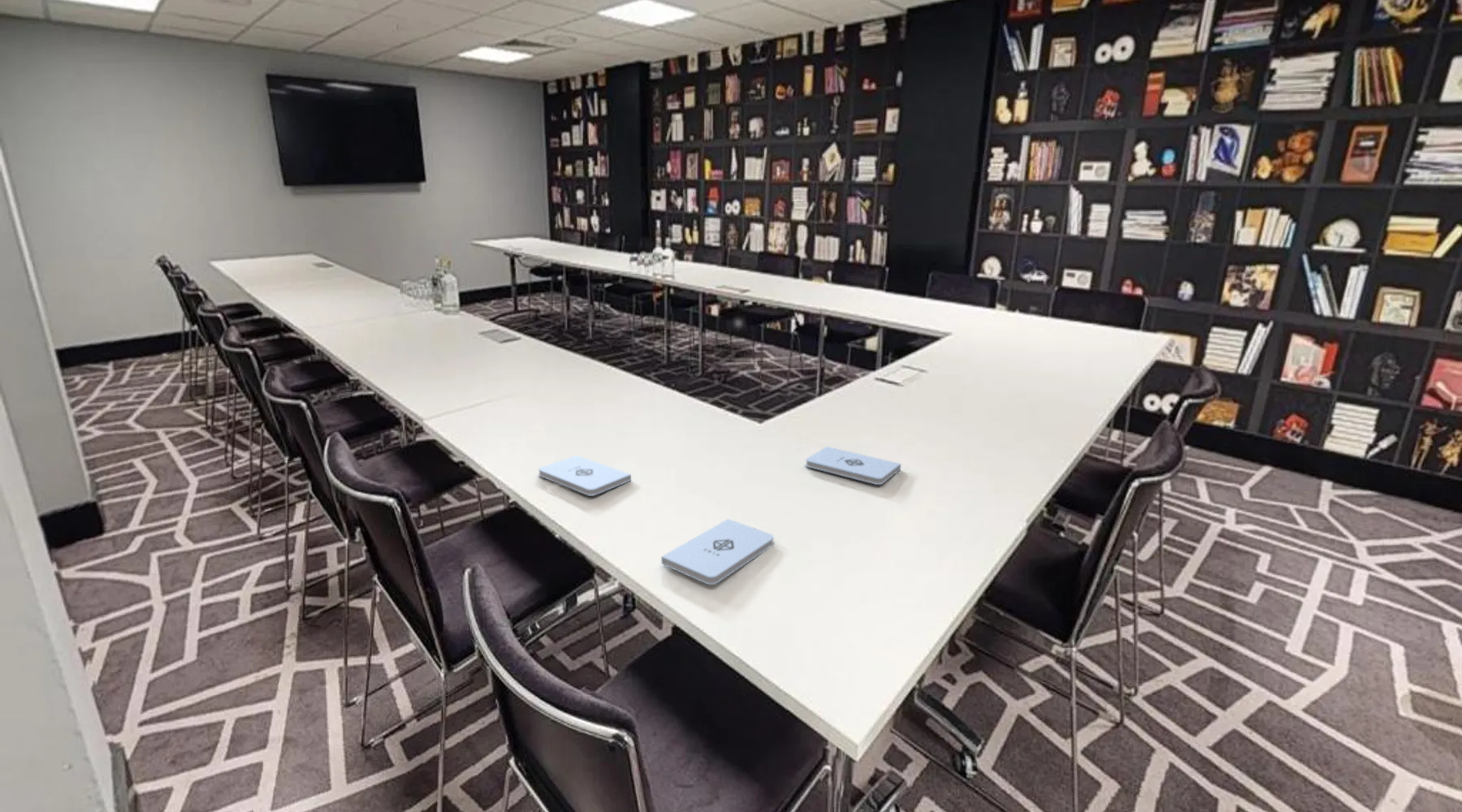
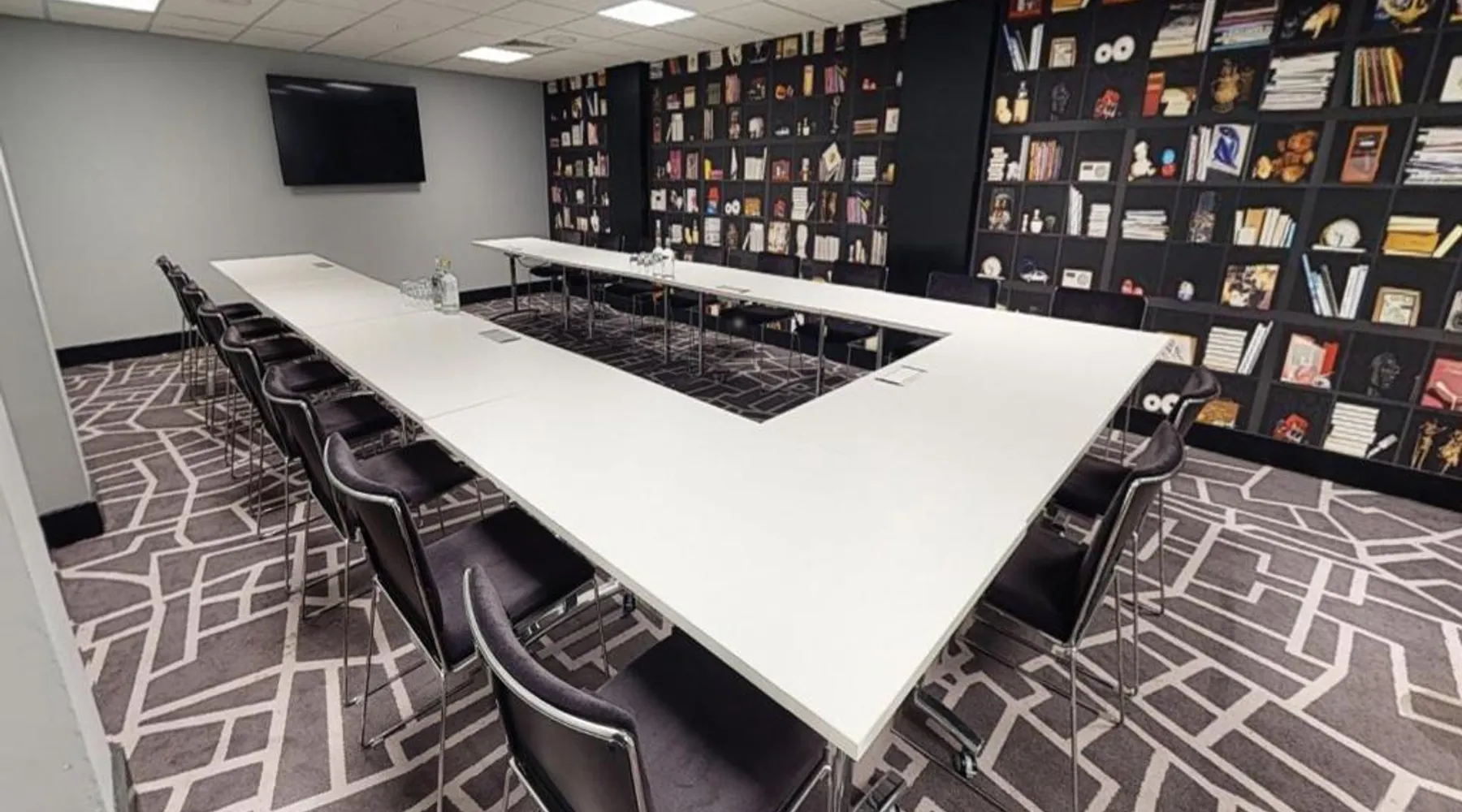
- notepad [538,455,632,497]
- notepad [660,518,775,585]
- notepad [805,446,902,486]
